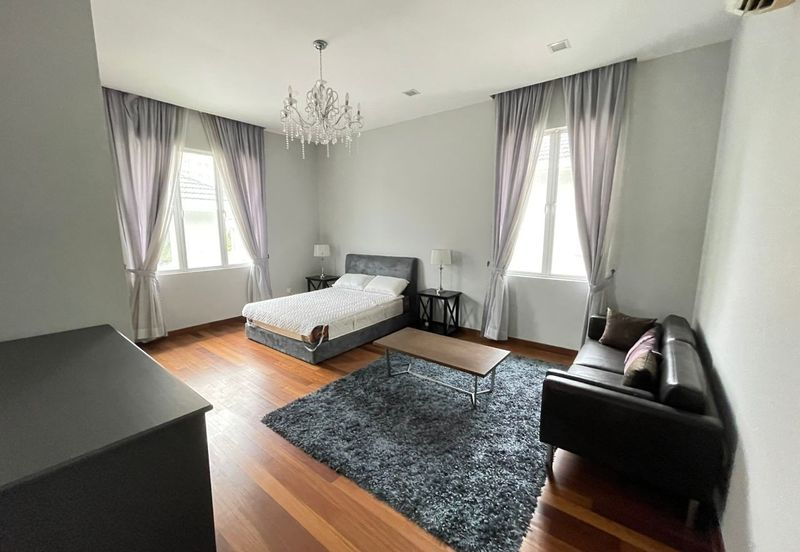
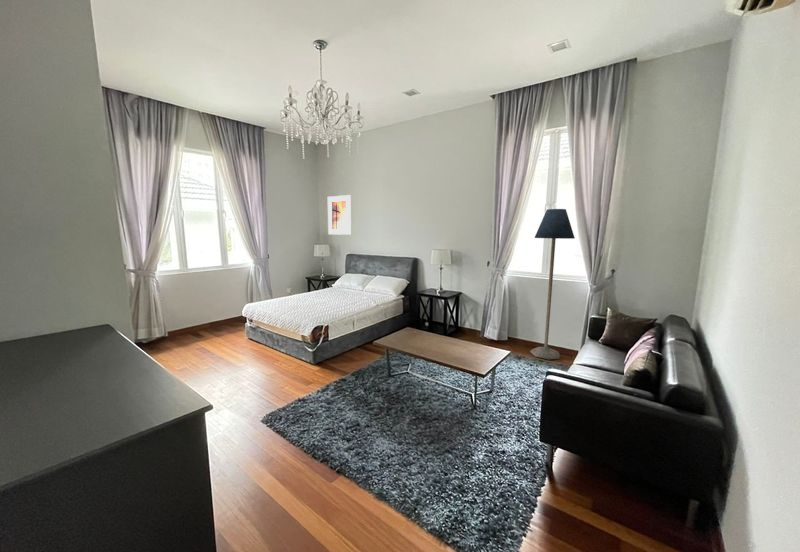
+ floor lamp [529,208,576,360]
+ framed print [327,194,352,236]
